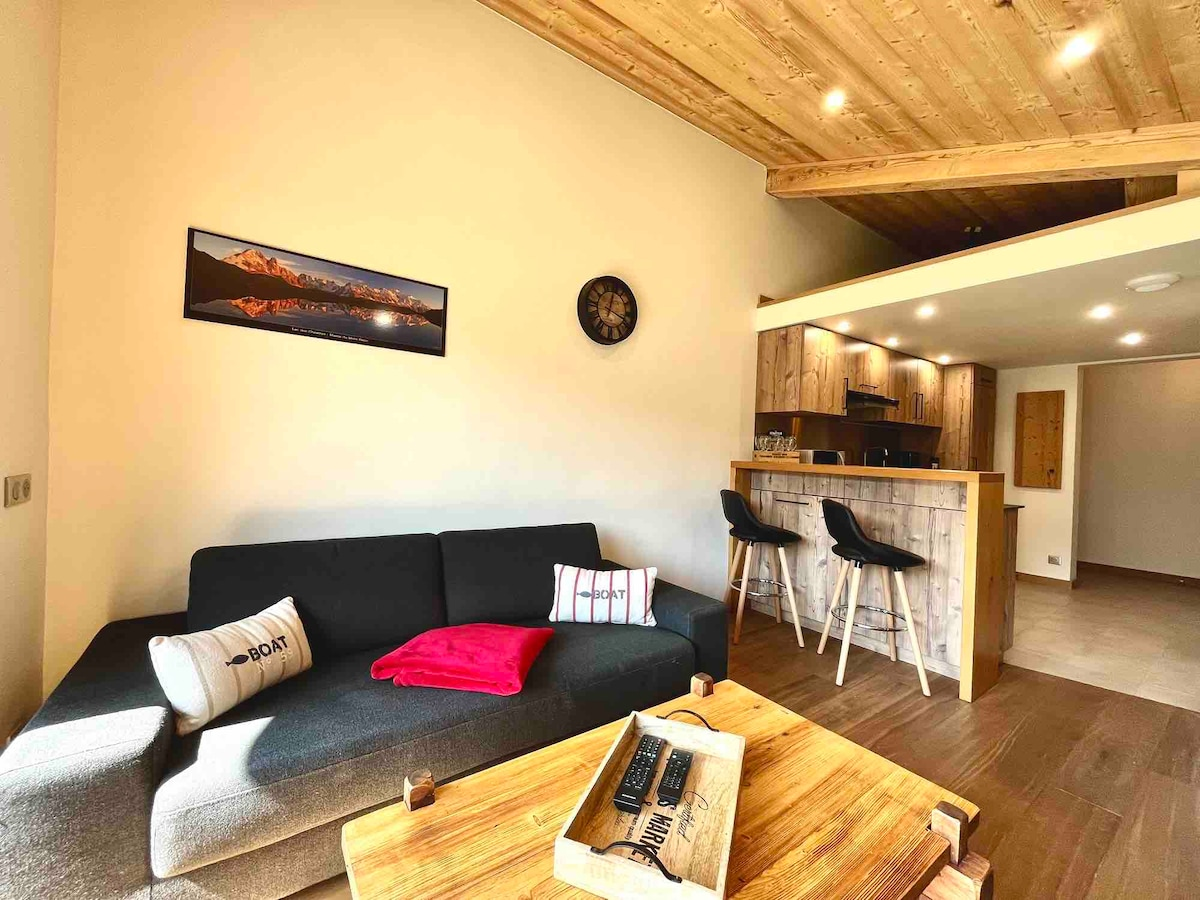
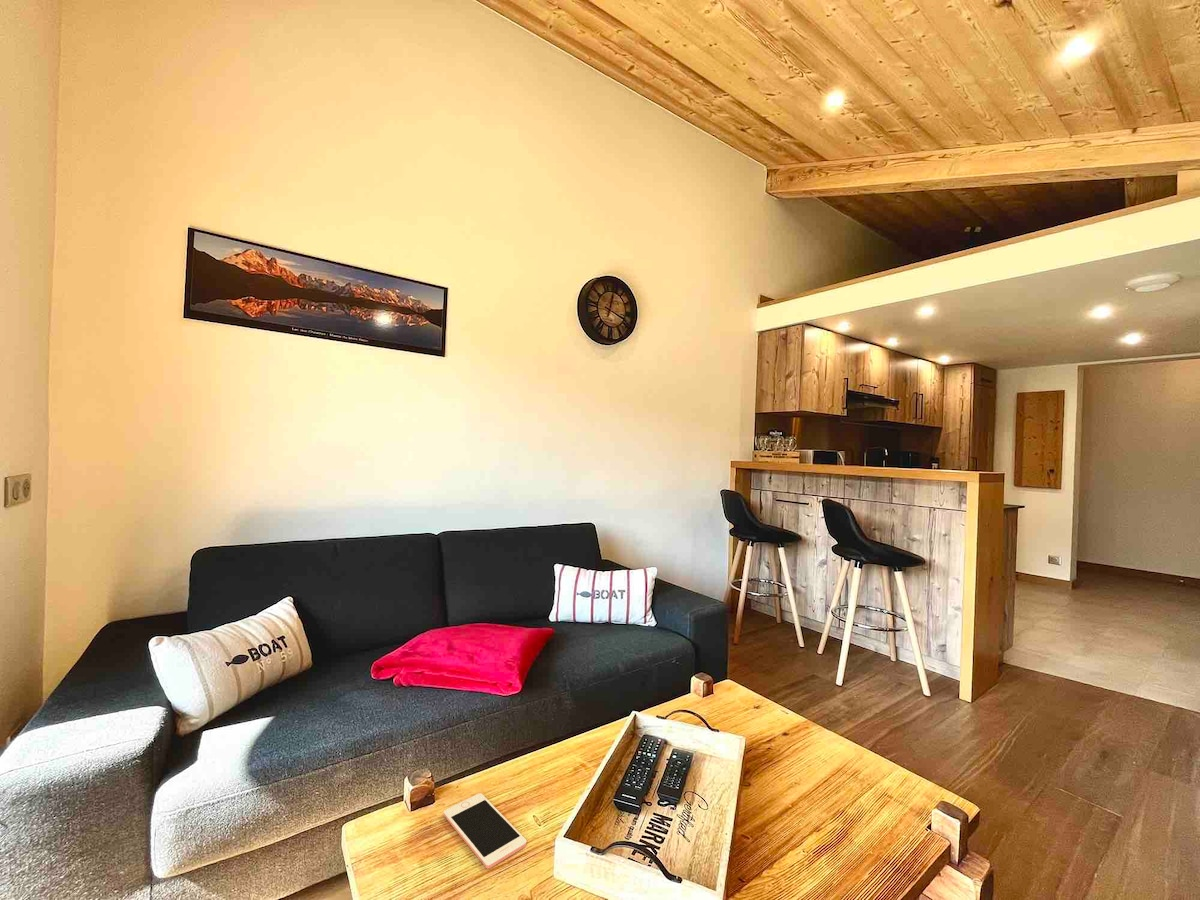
+ cell phone [442,792,528,870]
